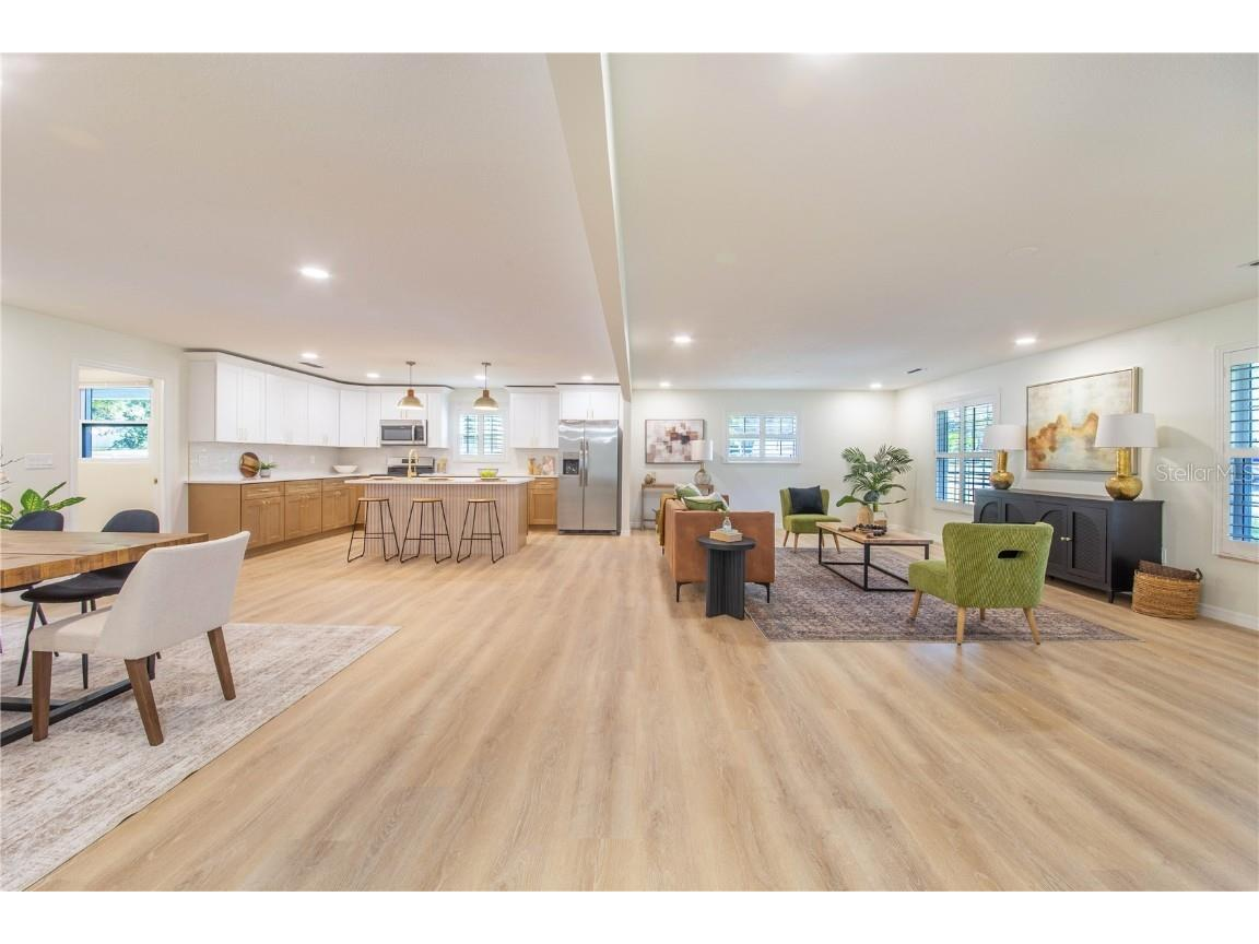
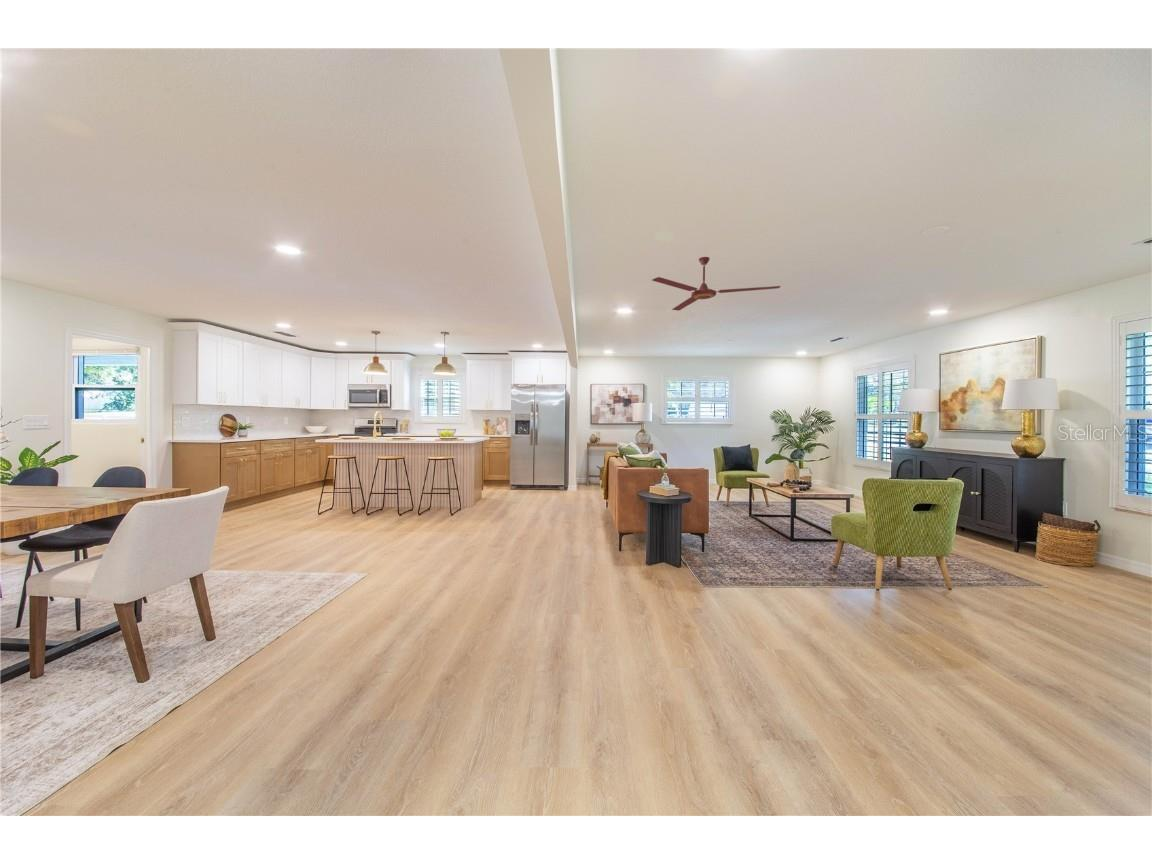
+ ceiling fan [651,256,781,311]
